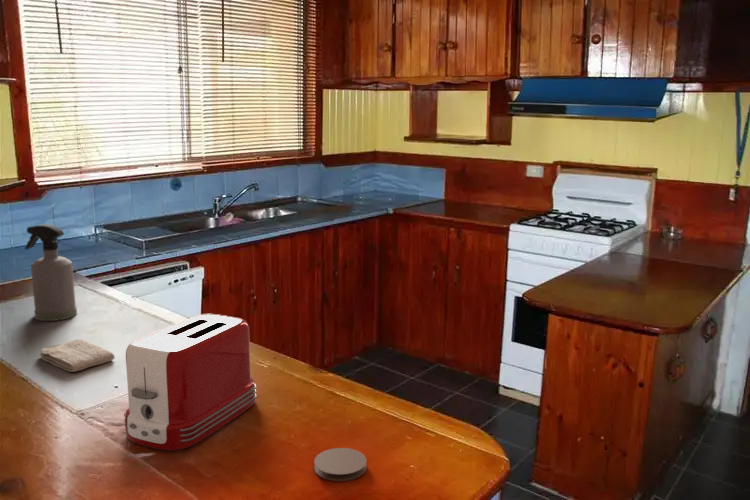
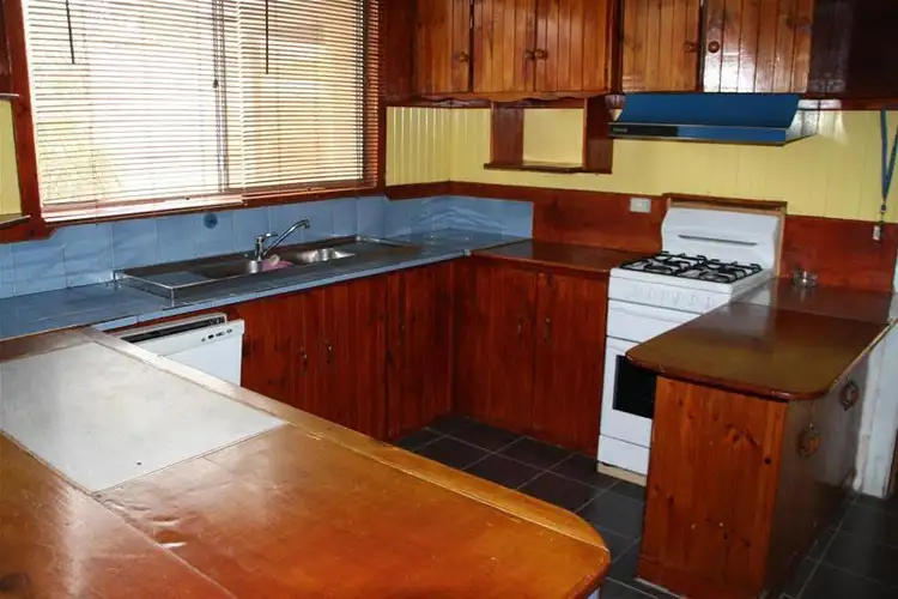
- coaster [313,447,368,482]
- washcloth [38,338,116,373]
- spray bottle [24,223,78,322]
- toaster [123,313,258,451]
